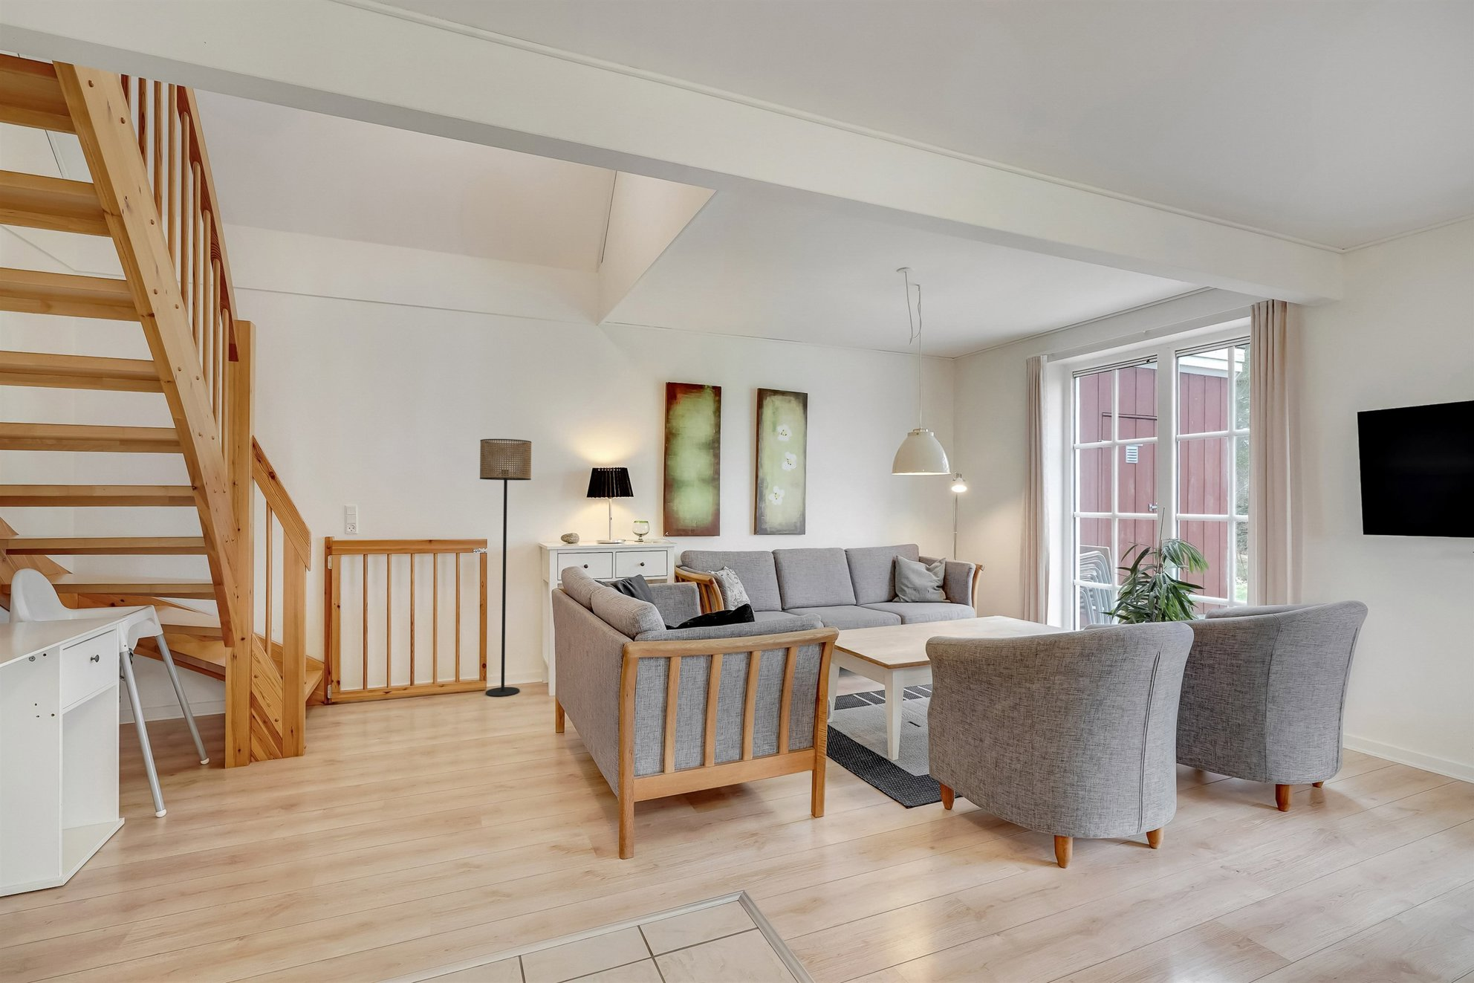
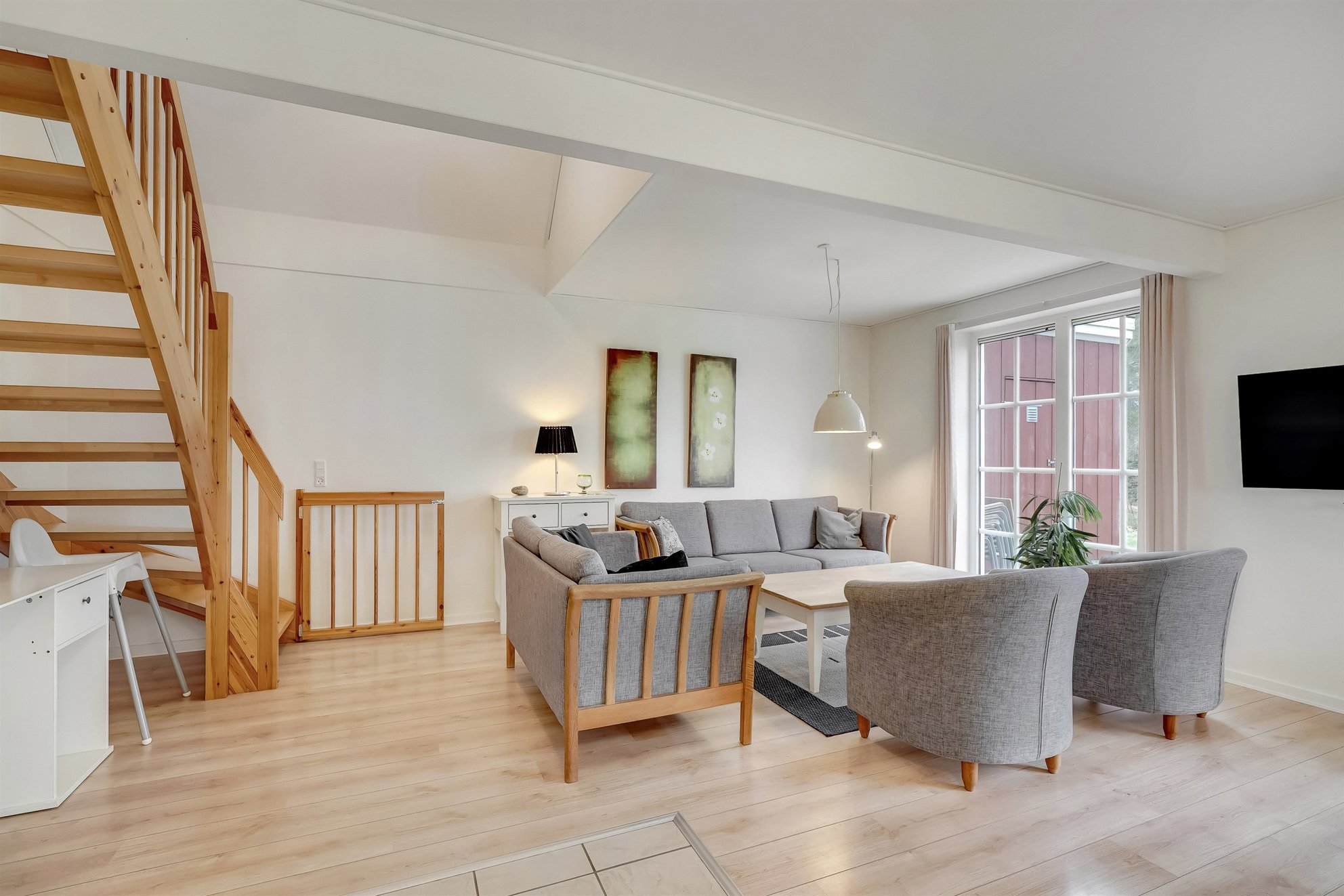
- floor lamp [479,439,532,698]
